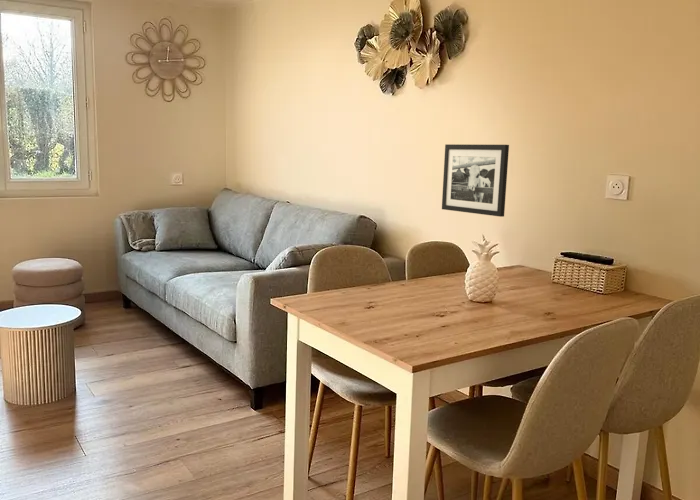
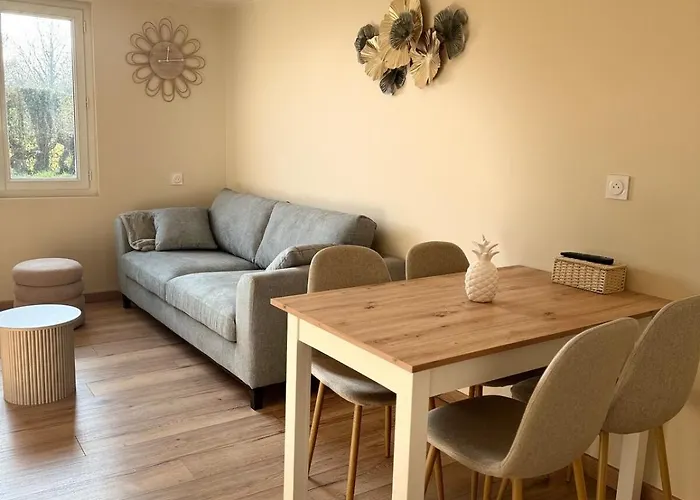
- picture frame [441,143,510,218]
